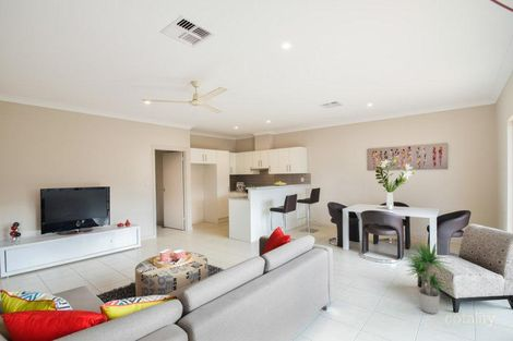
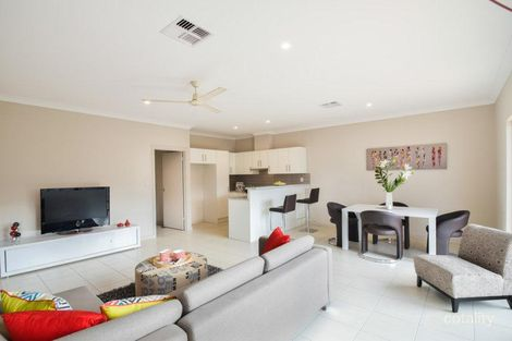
- potted plant [403,240,454,315]
